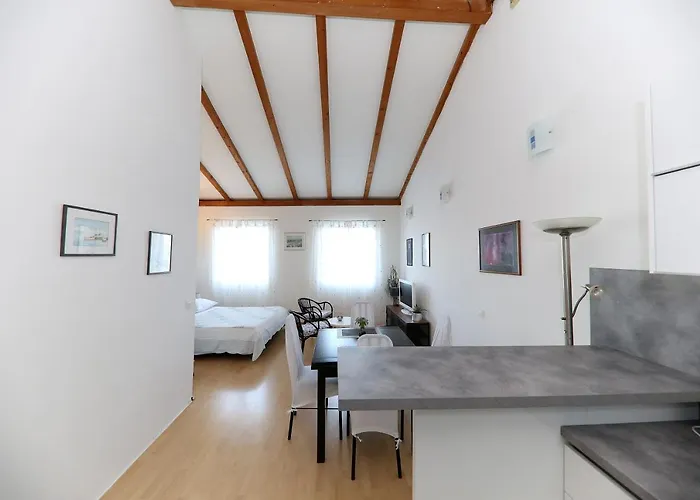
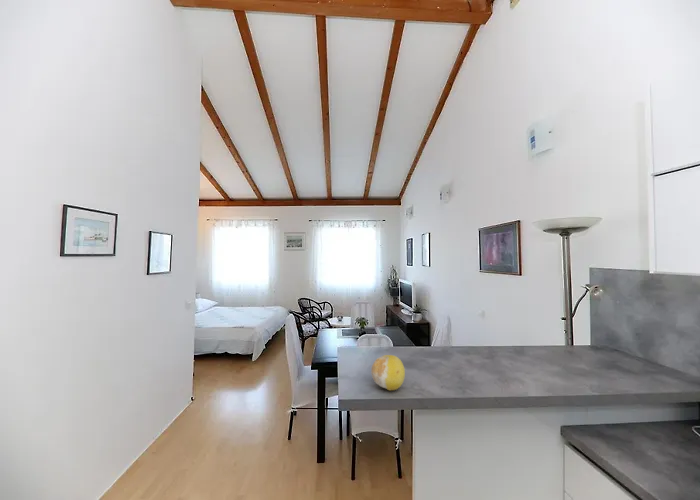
+ fruit [370,354,406,391]
